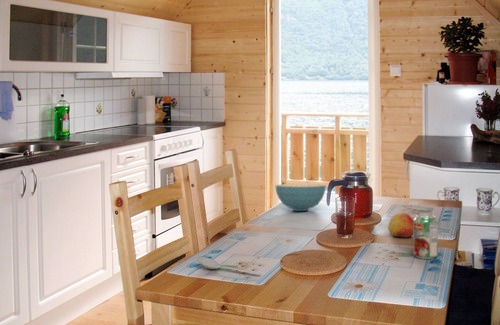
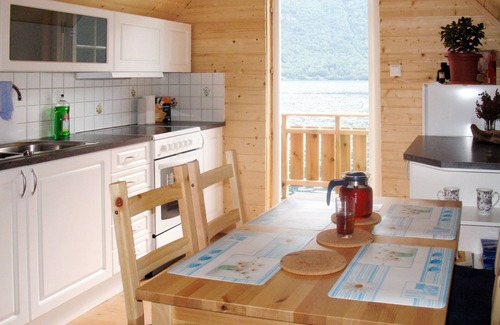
- beverage can [412,214,439,260]
- apple [387,212,414,239]
- spoon [196,256,261,275]
- cereal bowl [275,183,327,212]
